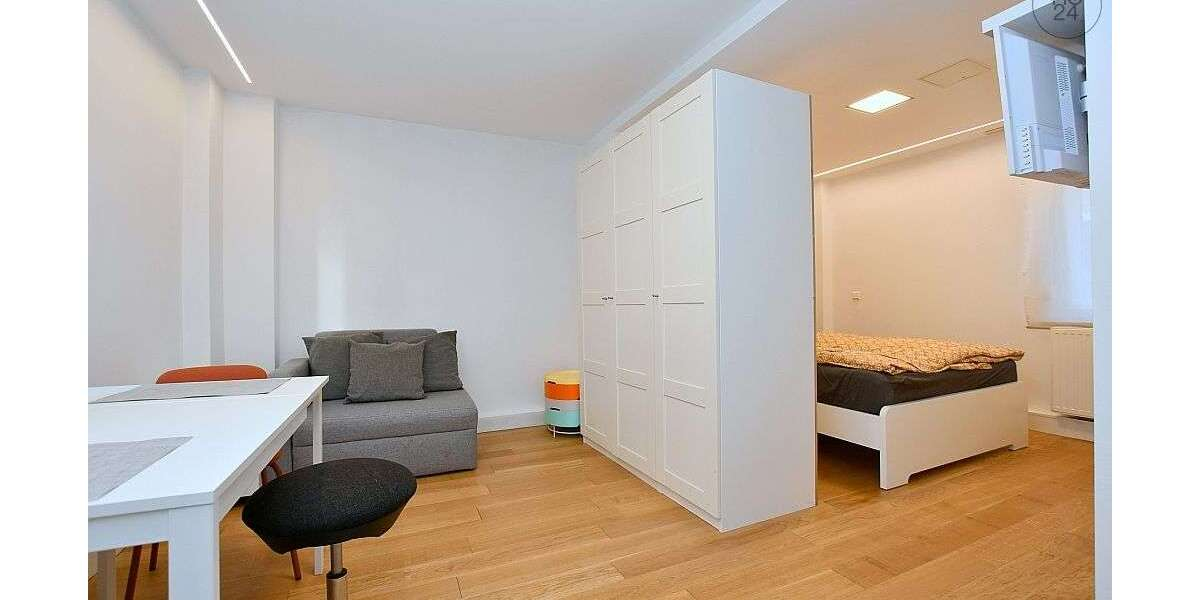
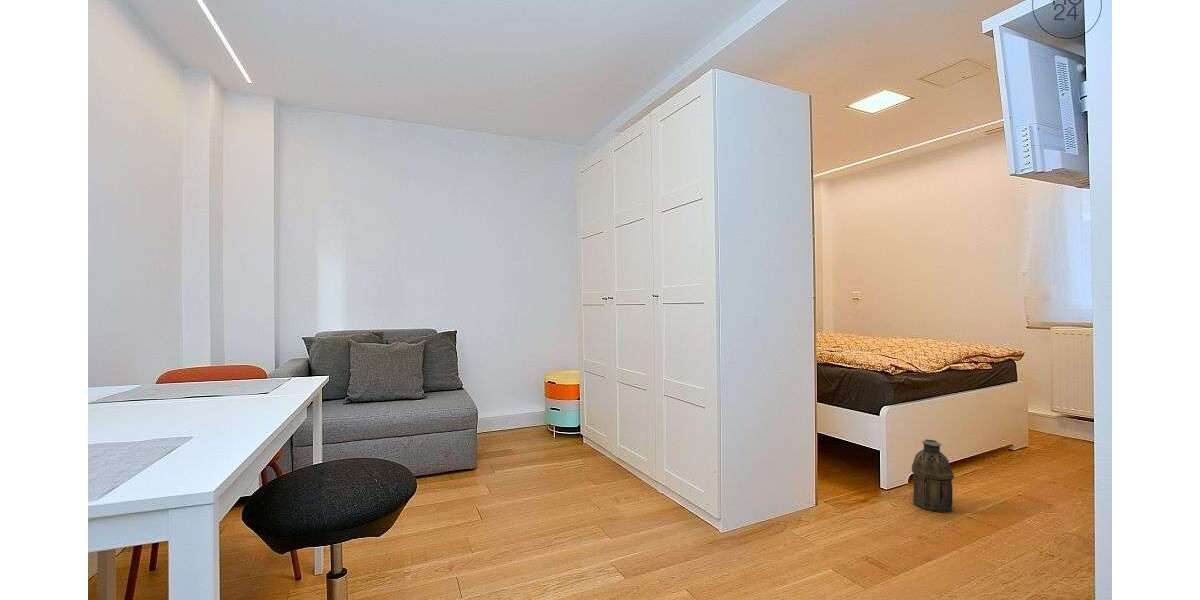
+ lantern [911,438,955,513]
